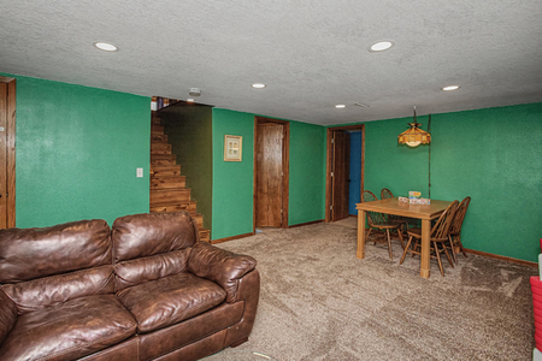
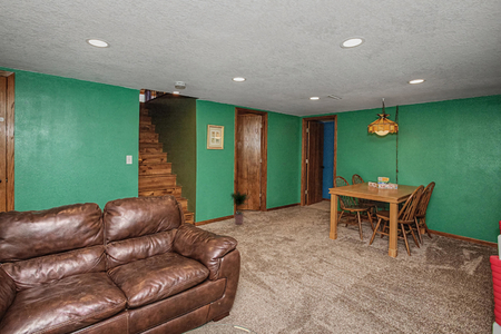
+ potted plant [229,190,253,225]
